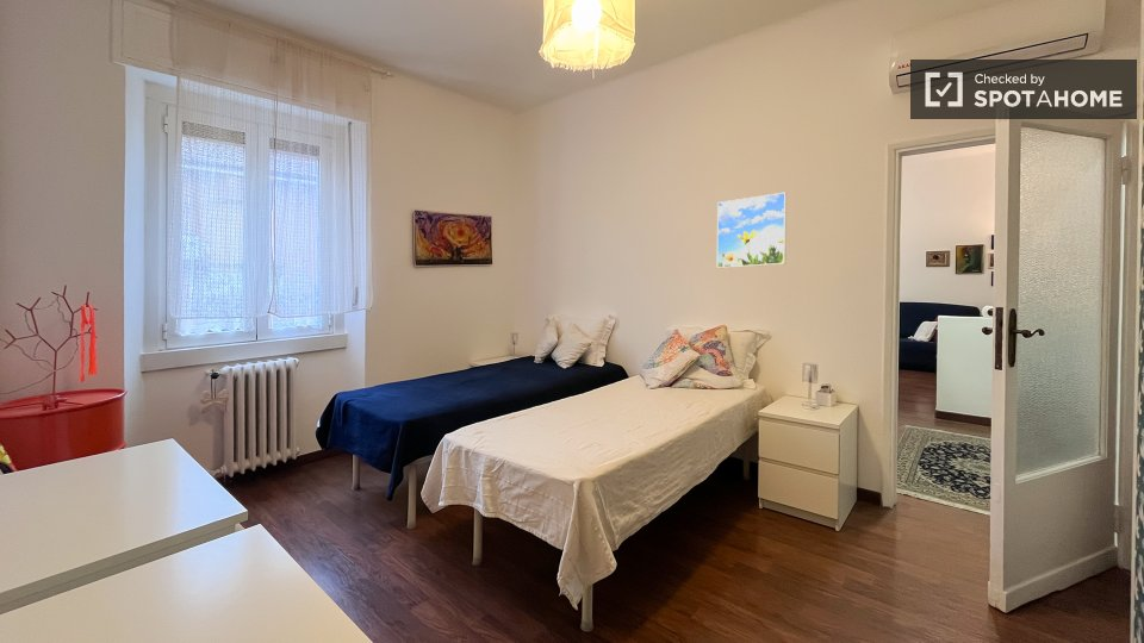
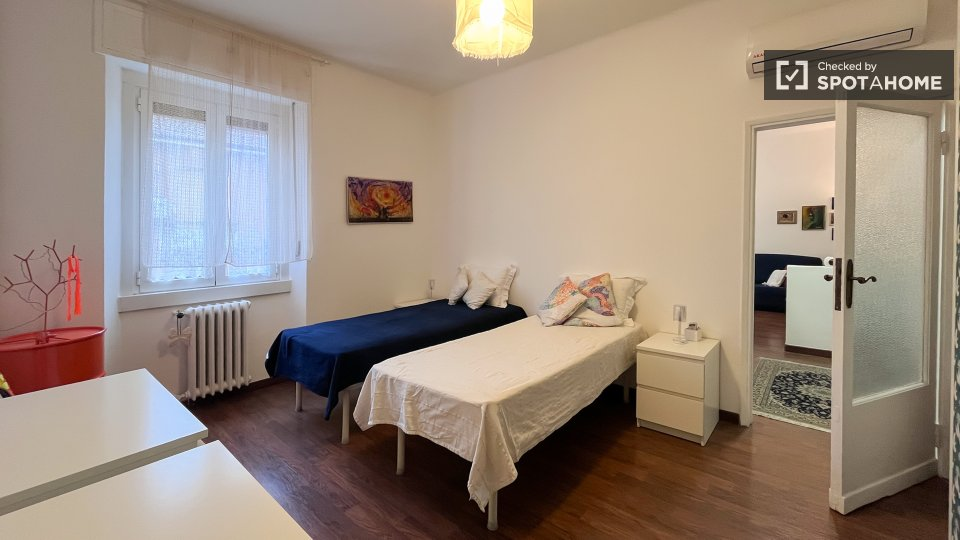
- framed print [716,192,788,269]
